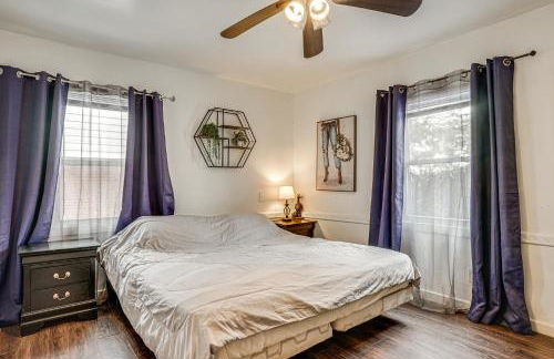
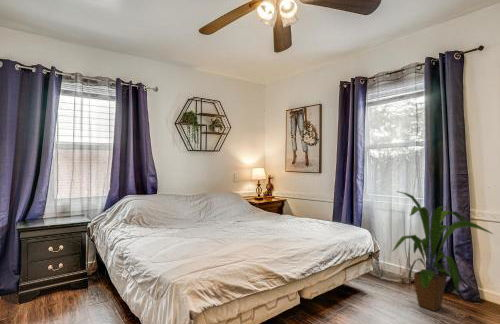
+ house plant [391,190,495,312]
